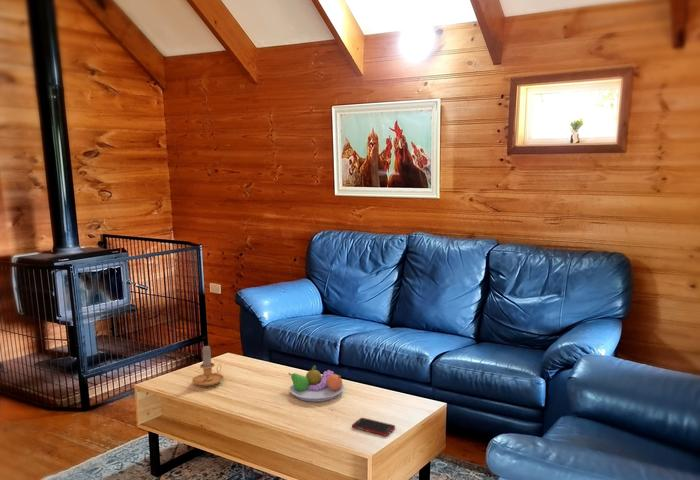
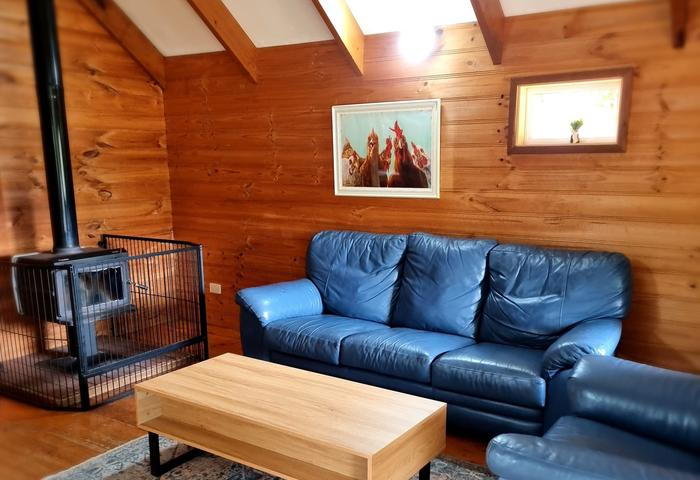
- candle [191,345,225,387]
- cell phone [351,417,396,437]
- fruit bowl [288,364,345,403]
